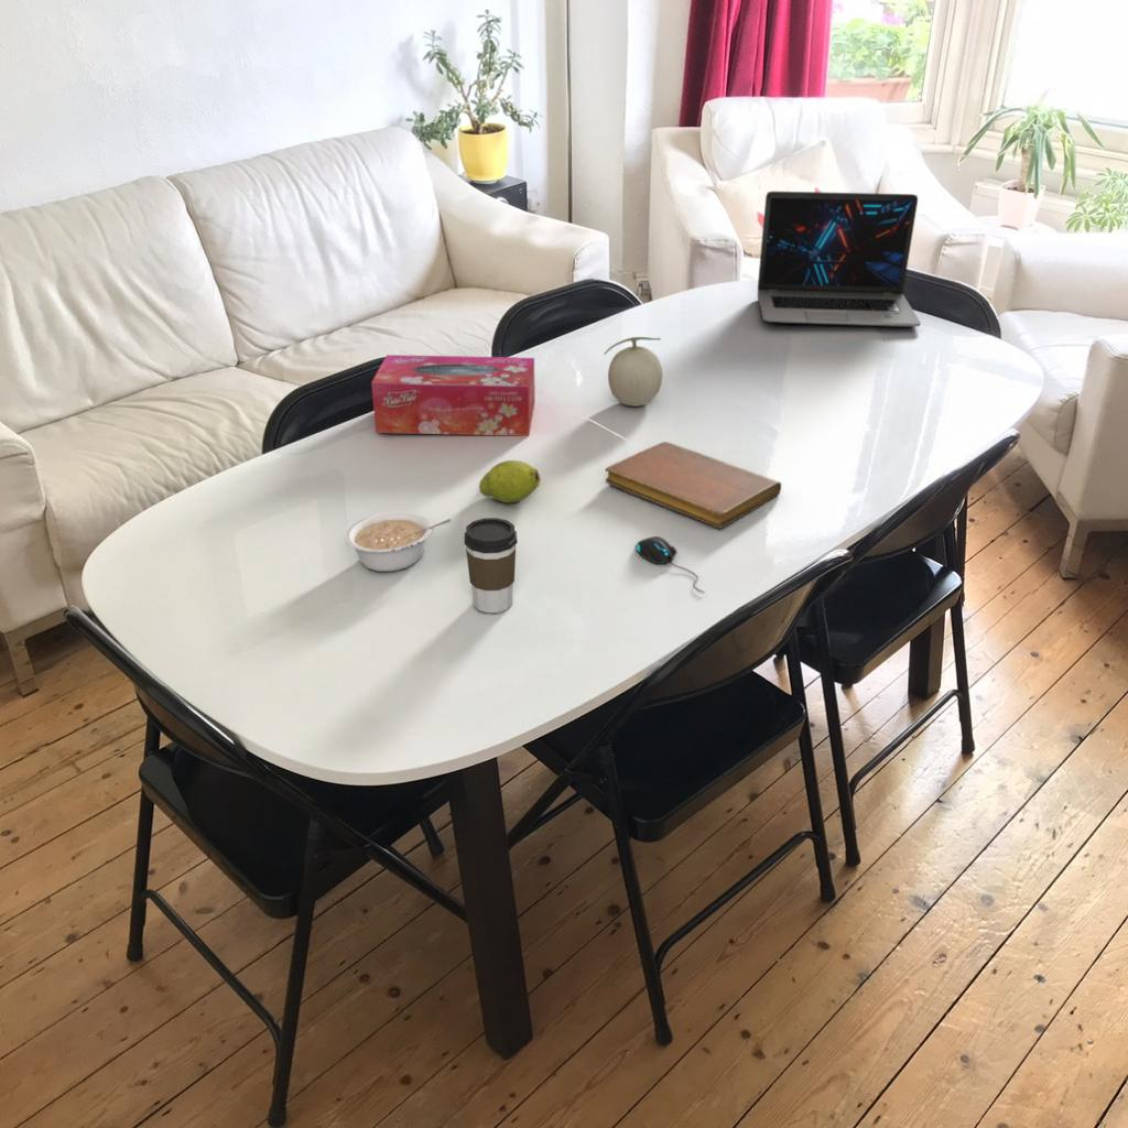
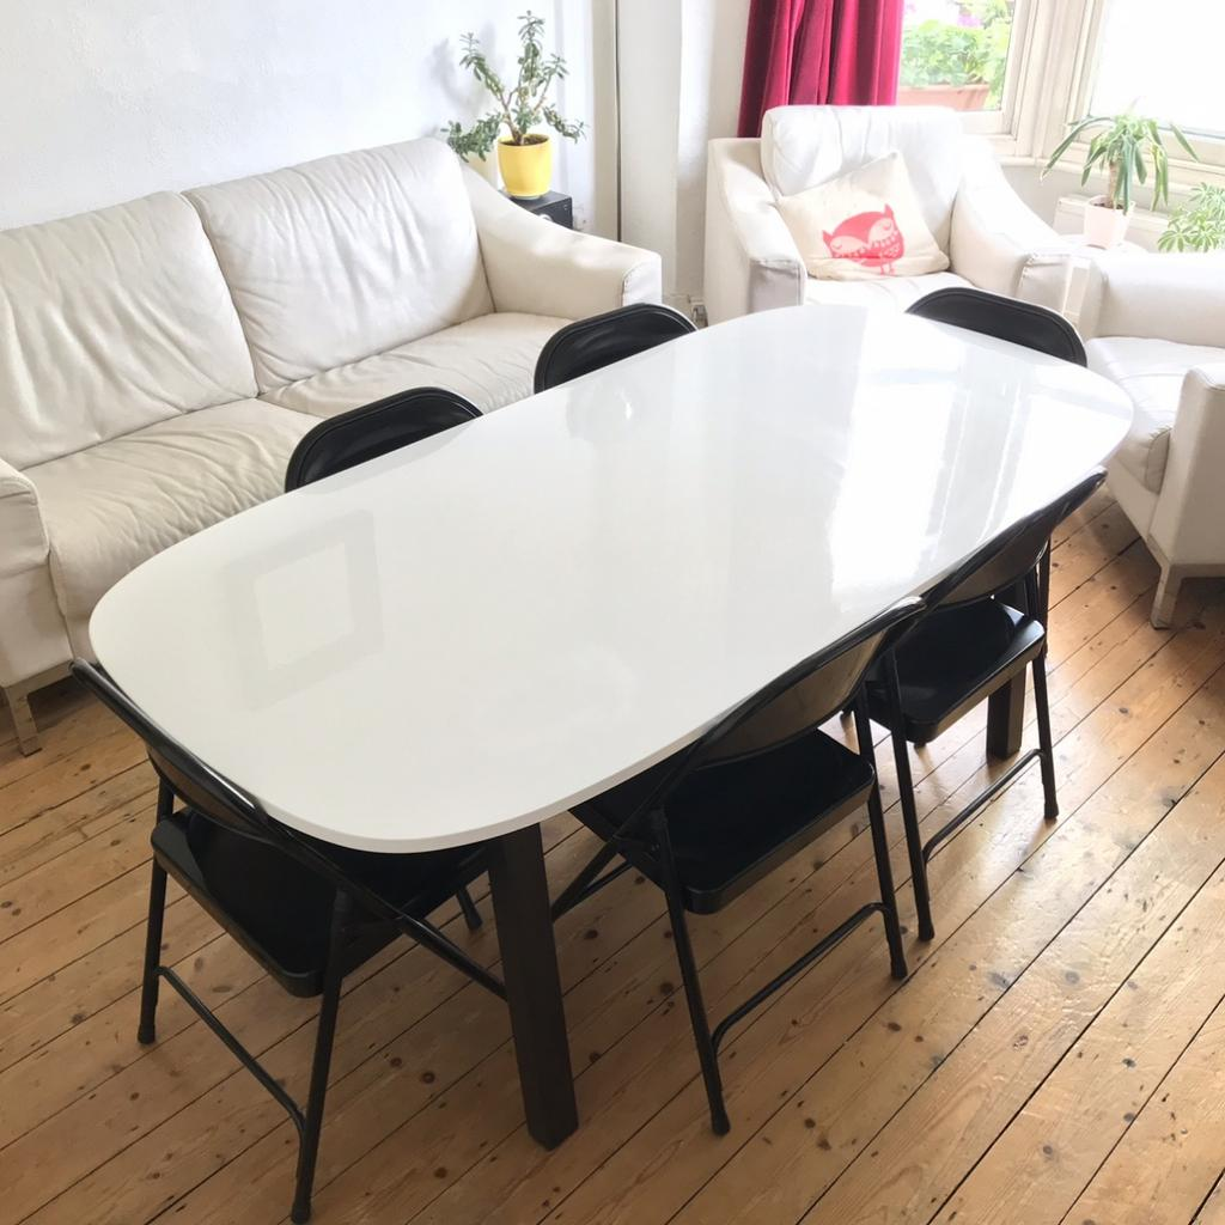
- coffee cup [464,517,519,614]
- notebook [605,441,782,530]
- laptop [757,191,922,328]
- mouse [634,535,706,594]
- tissue box [370,354,535,437]
- fruit [478,459,542,503]
- fruit [603,336,663,408]
- legume [344,510,452,573]
